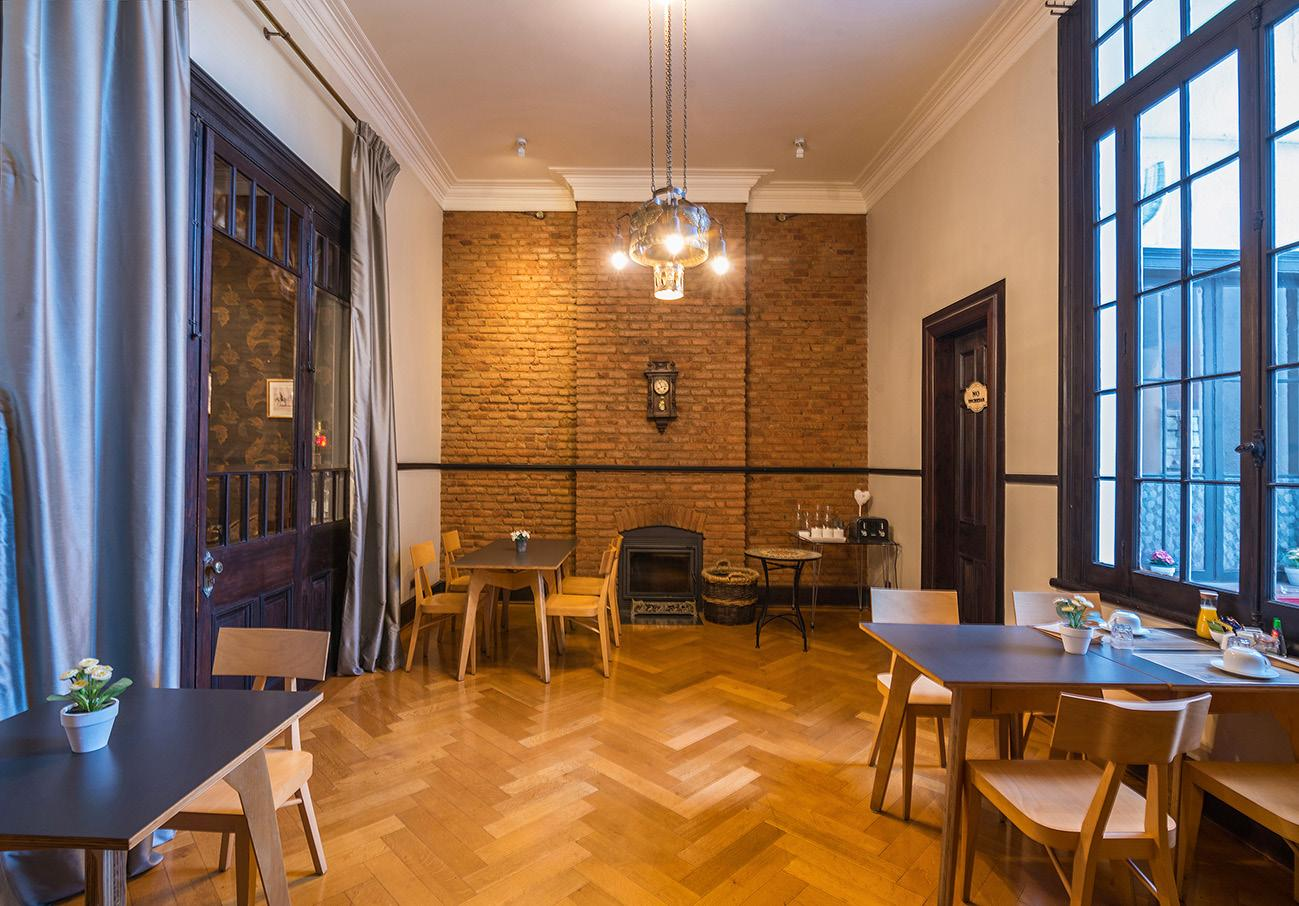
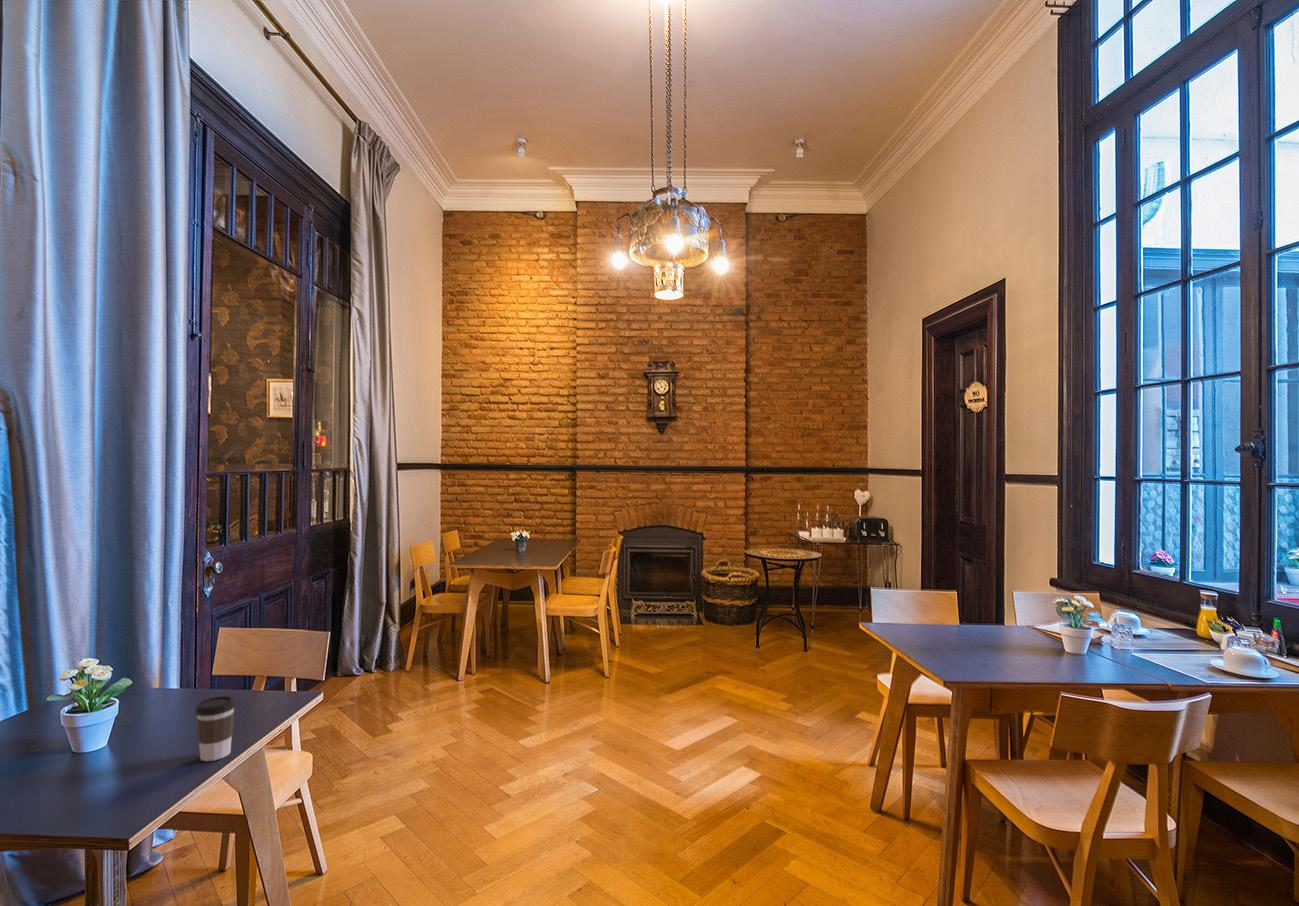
+ coffee cup [194,695,237,762]
